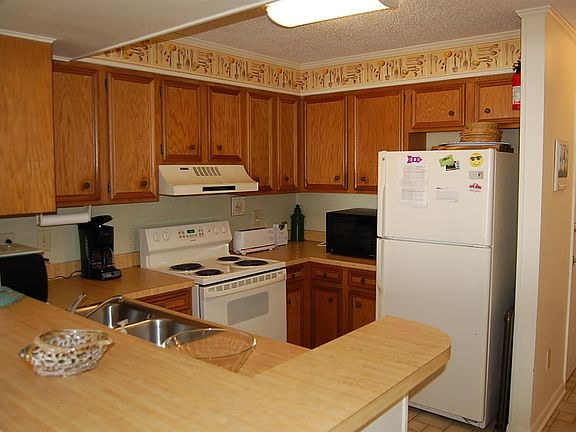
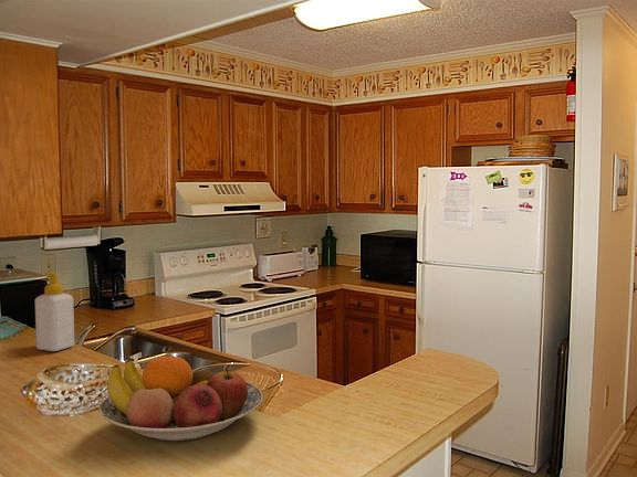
+ soap bottle [34,272,75,352]
+ fruit bowl [98,356,264,442]
